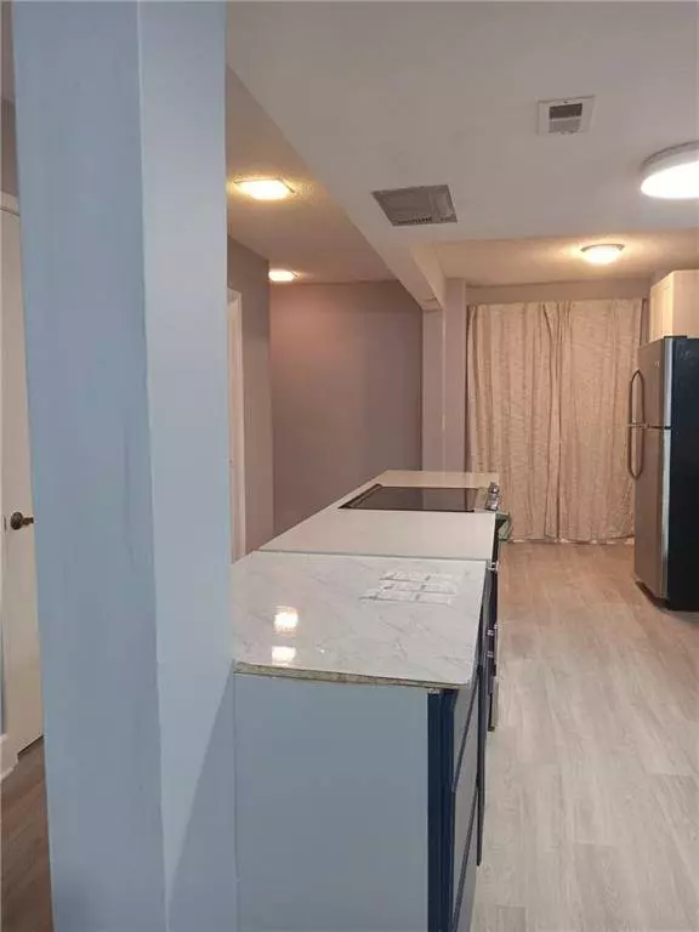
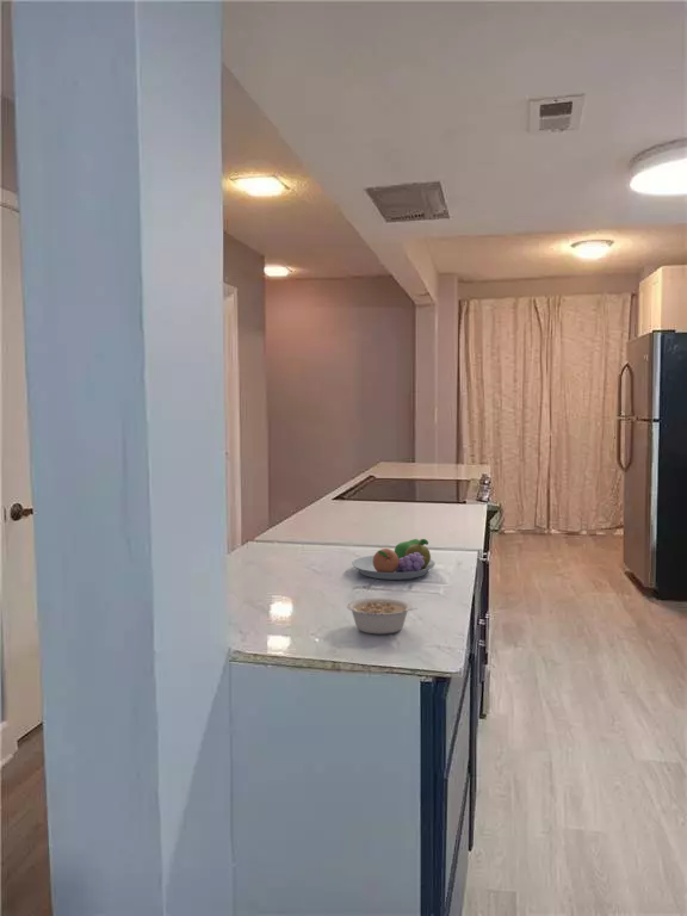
+ legume [346,596,417,635]
+ fruit bowl [351,538,437,581]
